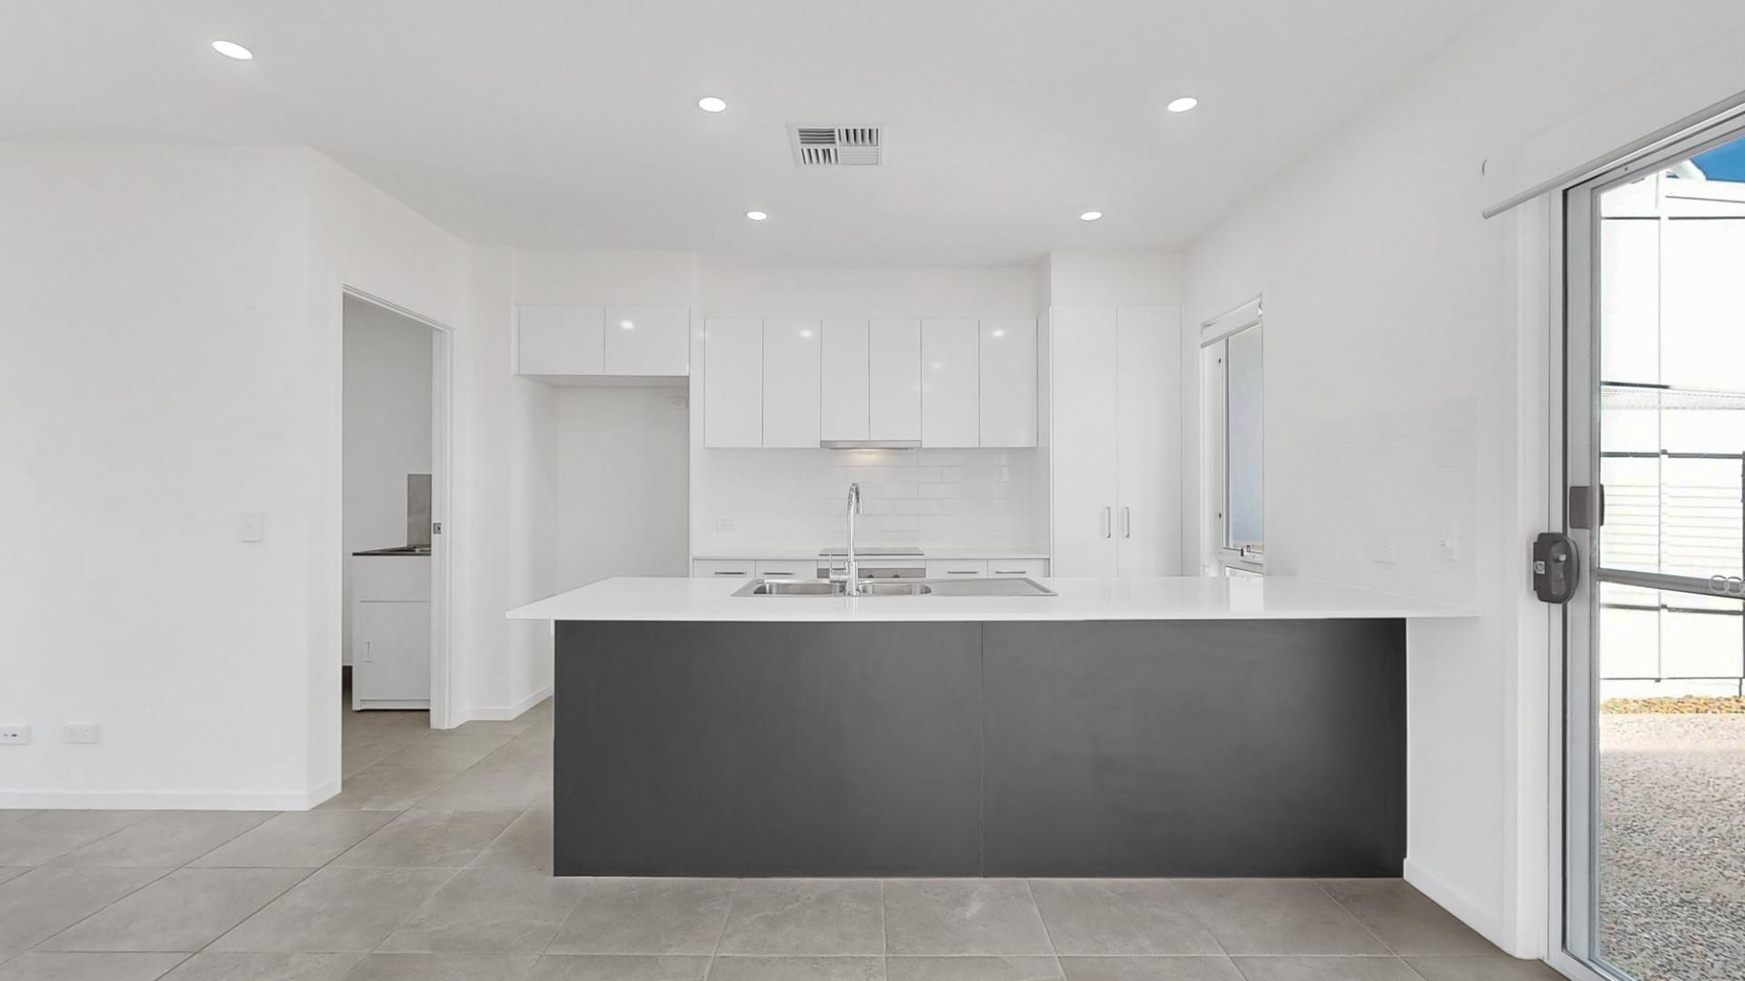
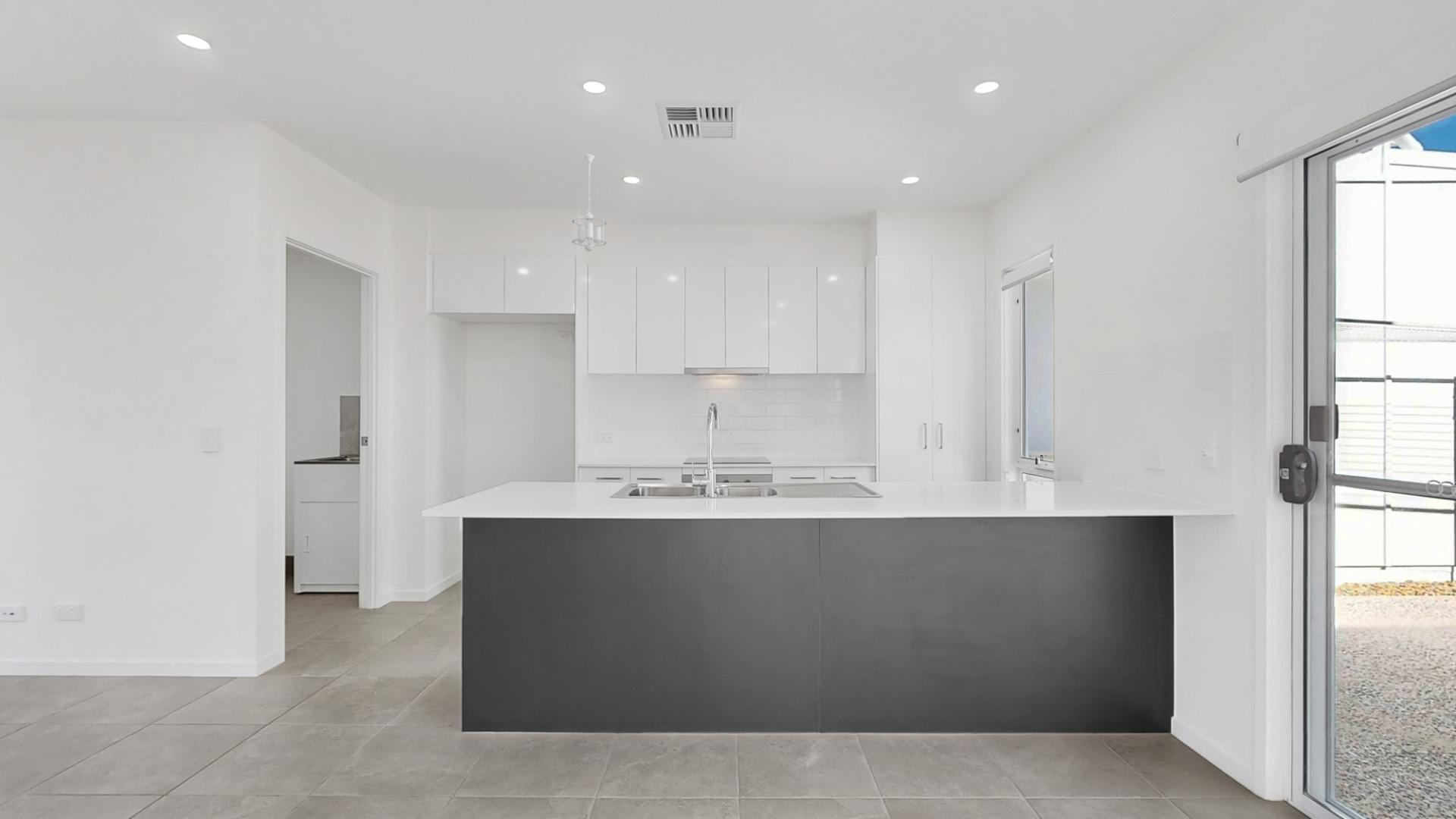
+ pendant light [571,154,607,253]
